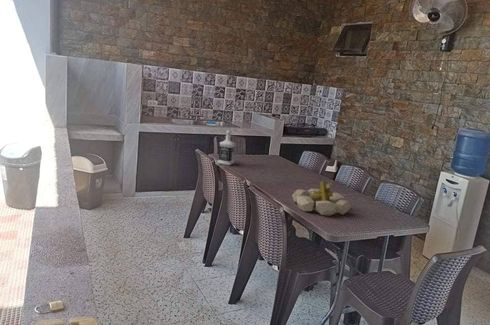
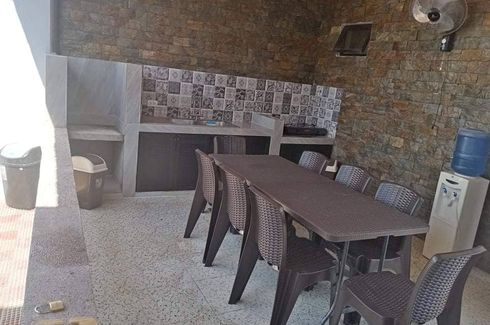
- bottle [216,129,236,166]
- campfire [291,180,352,217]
